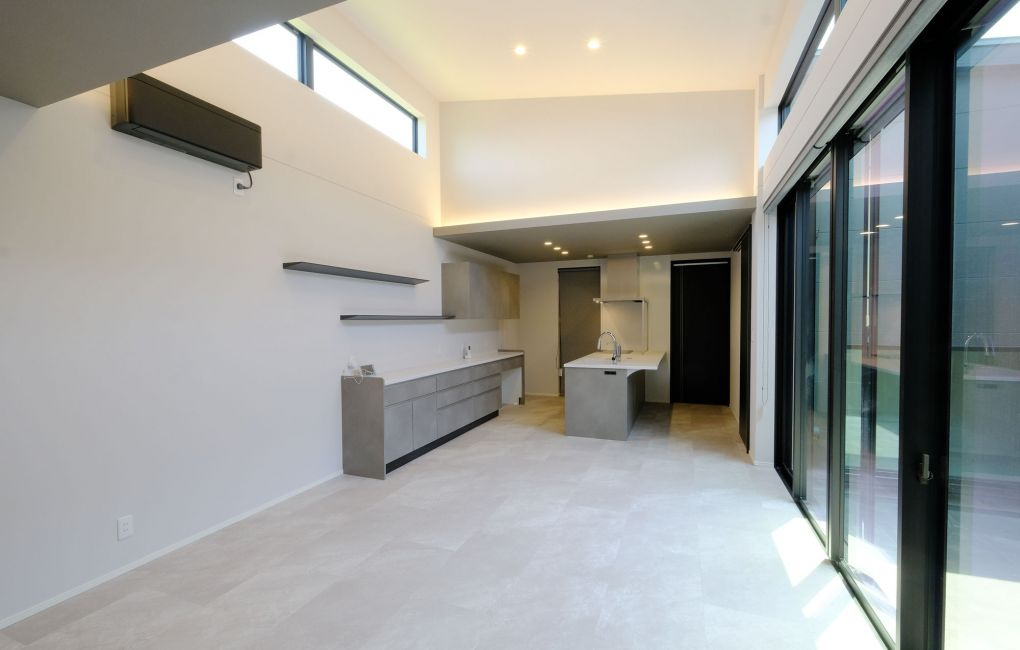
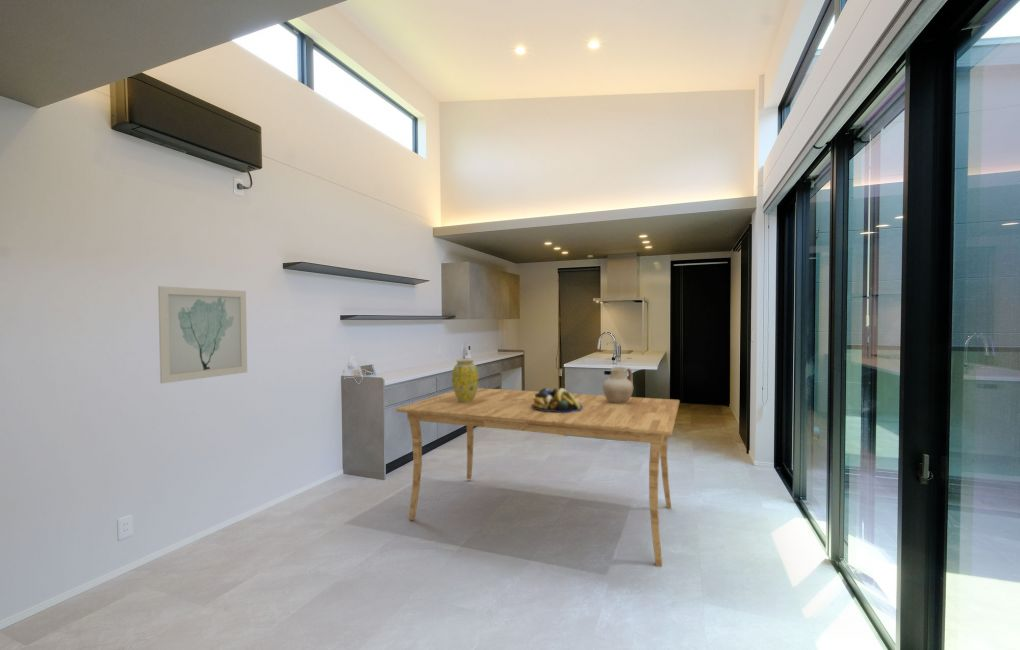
+ dining table [395,387,681,568]
+ ceramic pitcher [602,366,634,403]
+ vase [451,358,480,402]
+ fruit bowl [531,387,583,413]
+ wall art [157,285,248,384]
